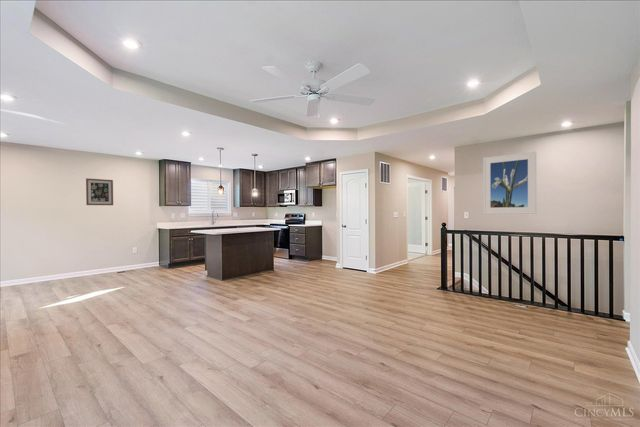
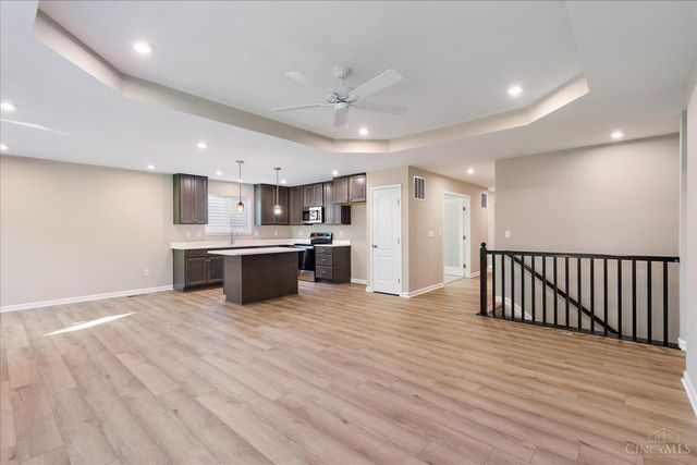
- wall art [85,177,114,206]
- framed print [482,151,537,215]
